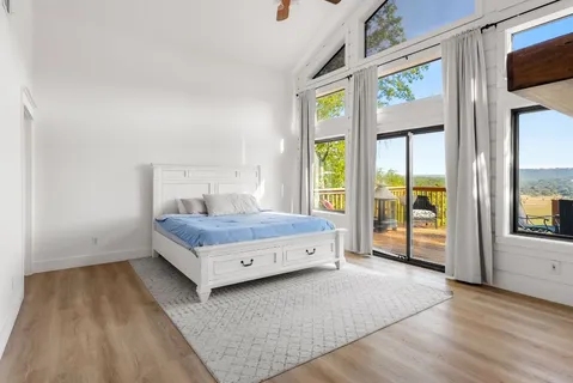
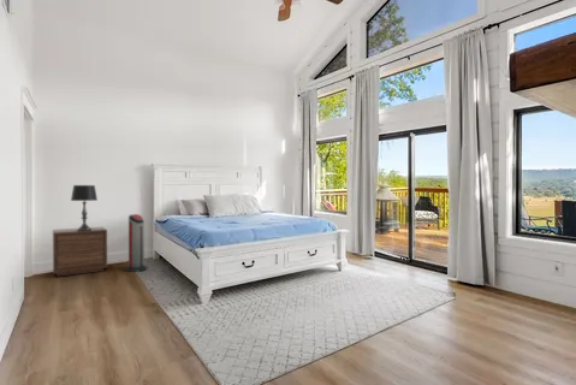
+ nightstand [52,226,108,277]
+ table lamp [70,184,99,231]
+ air purifier [124,213,148,273]
